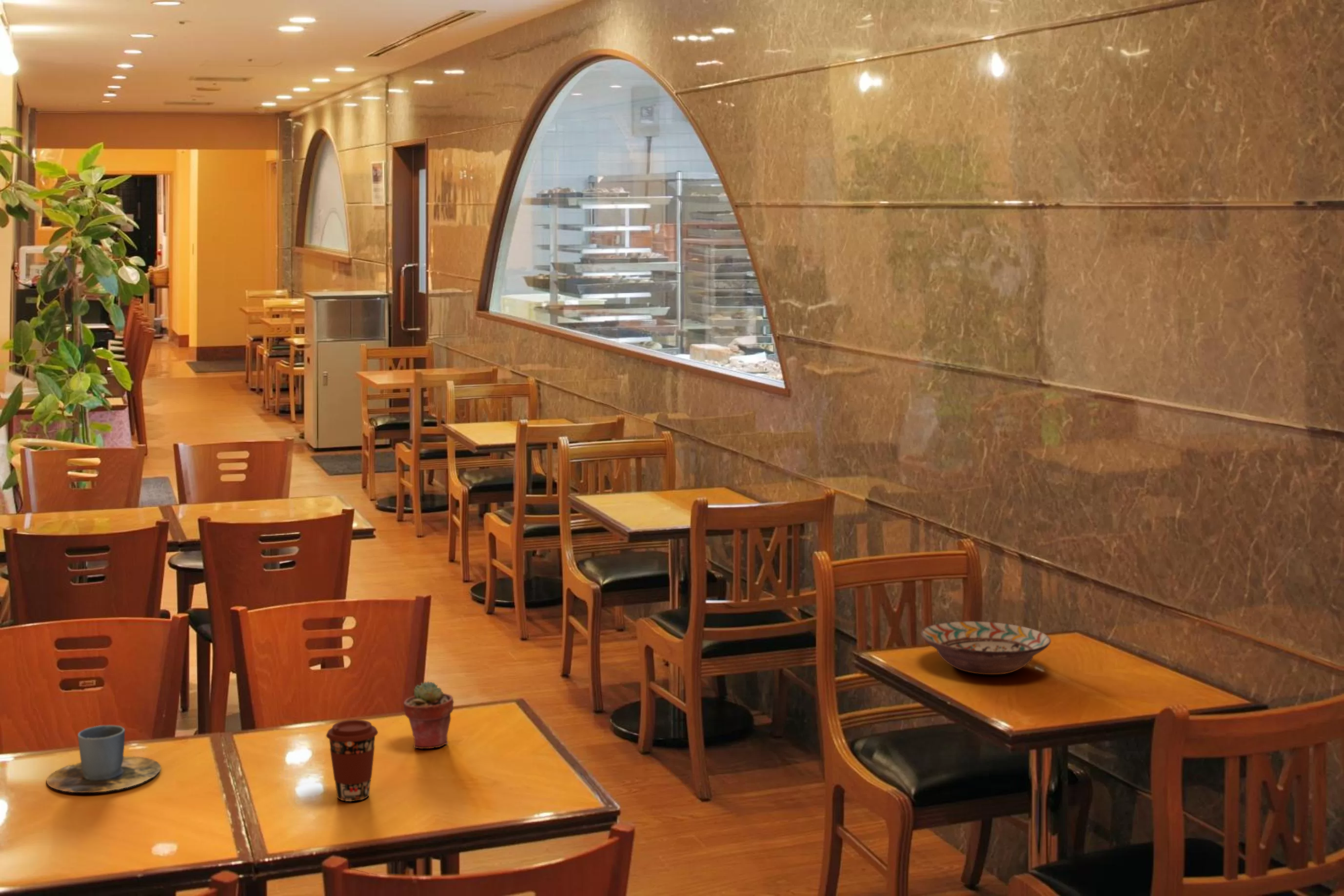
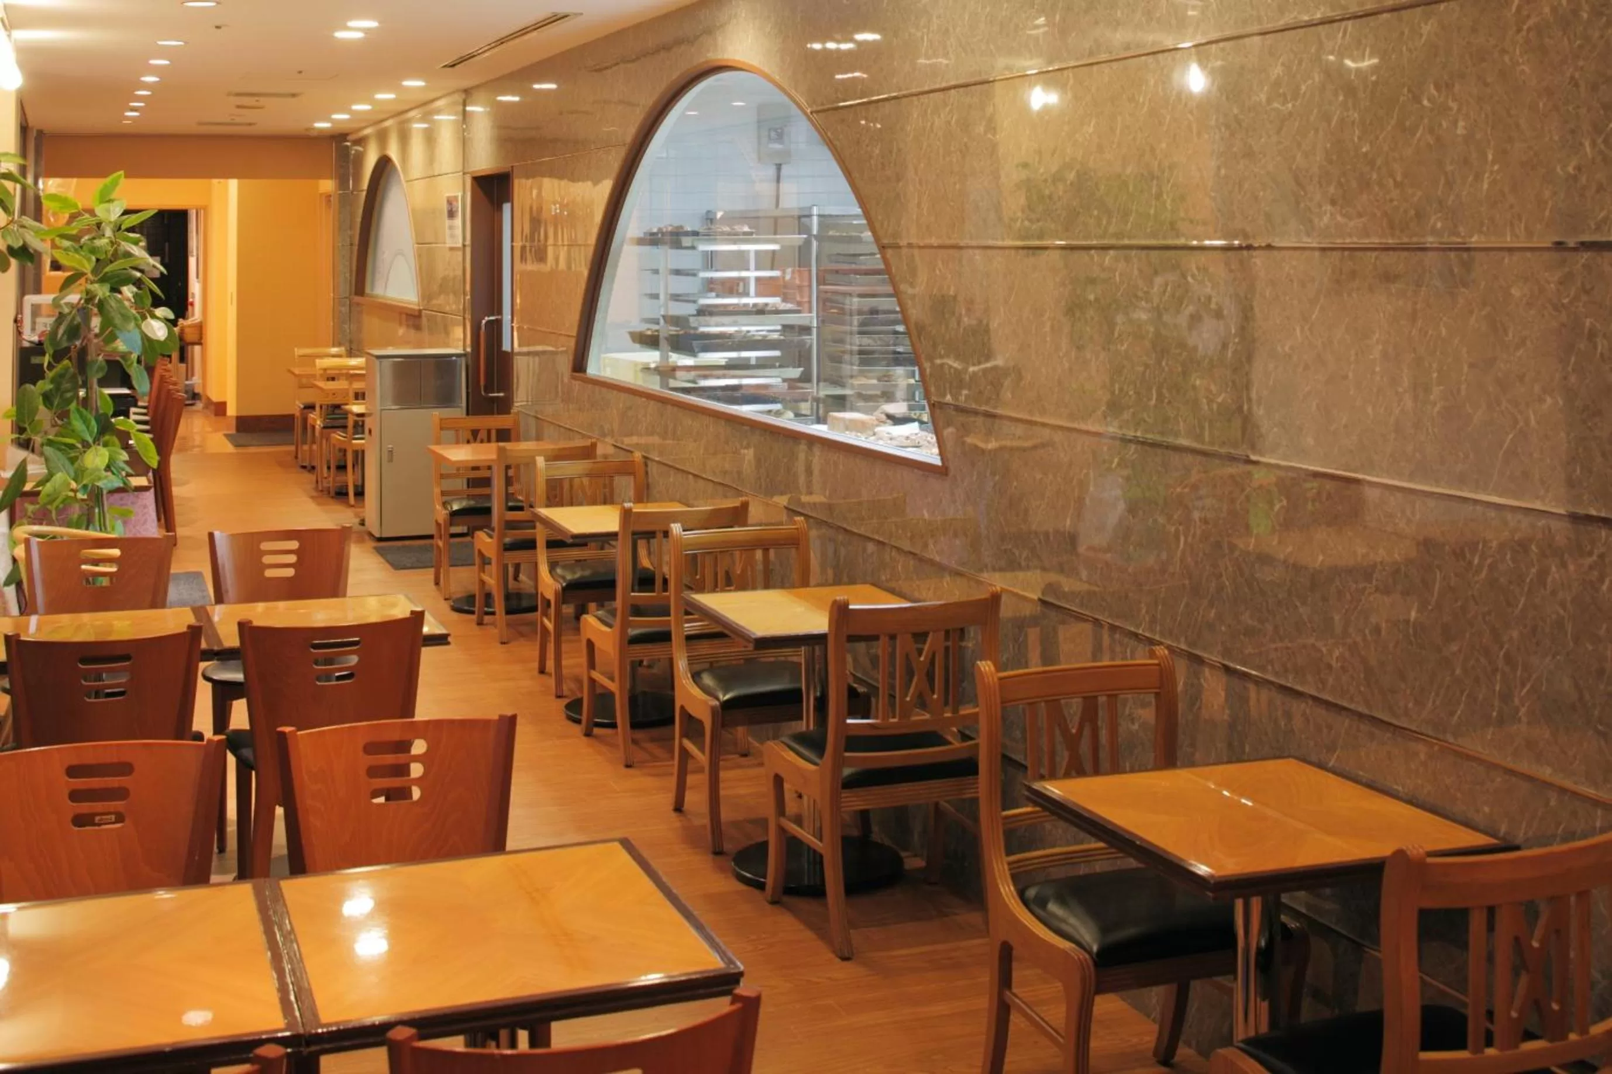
- coffee cup [326,719,378,802]
- cup [46,724,161,793]
- decorative bowl [921,620,1051,675]
- potted succulent [403,680,455,749]
